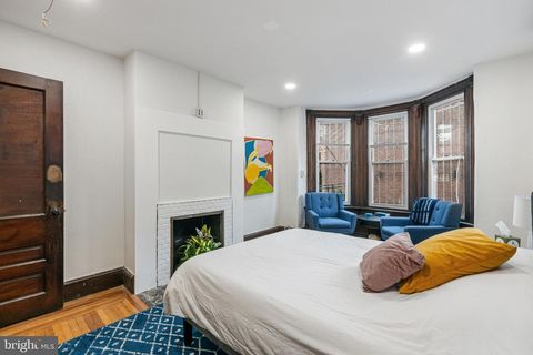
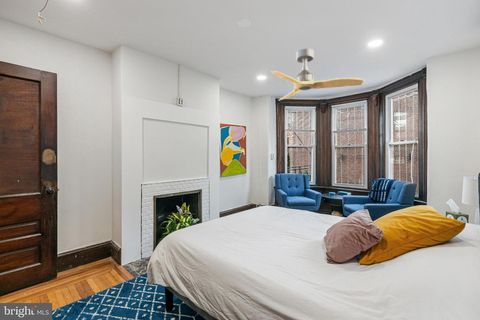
+ ceiling fan [270,48,364,101]
